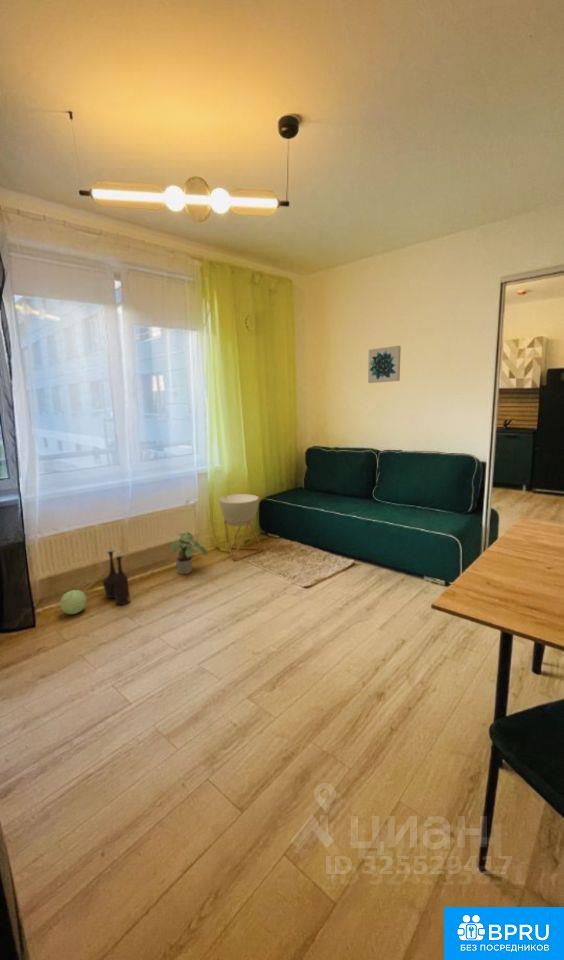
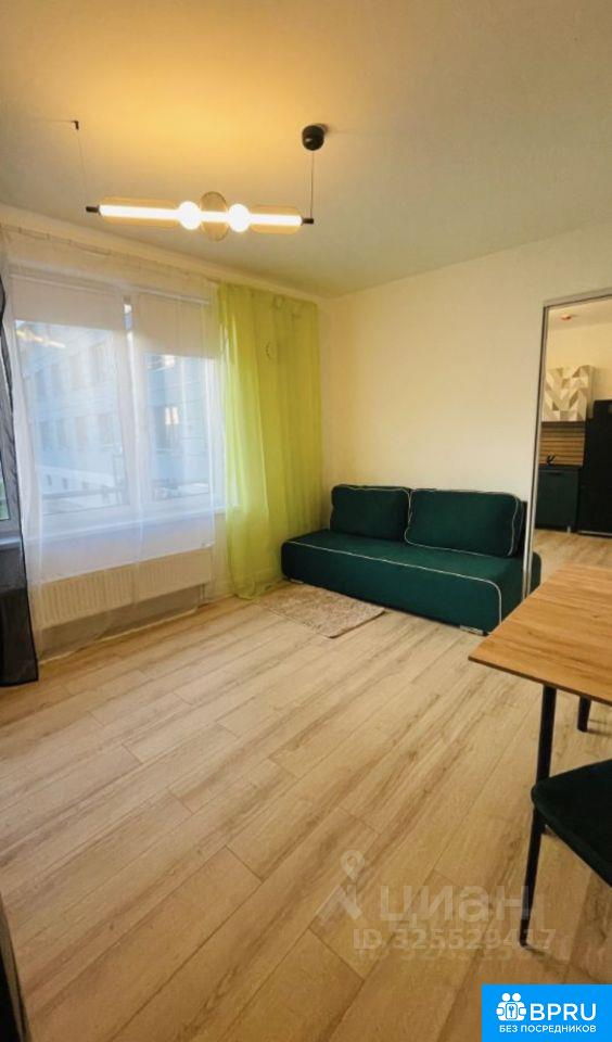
- wall art [367,345,402,384]
- vase [101,547,131,606]
- potted plant [170,531,208,575]
- planter [218,493,264,561]
- plush toy [59,589,87,615]
